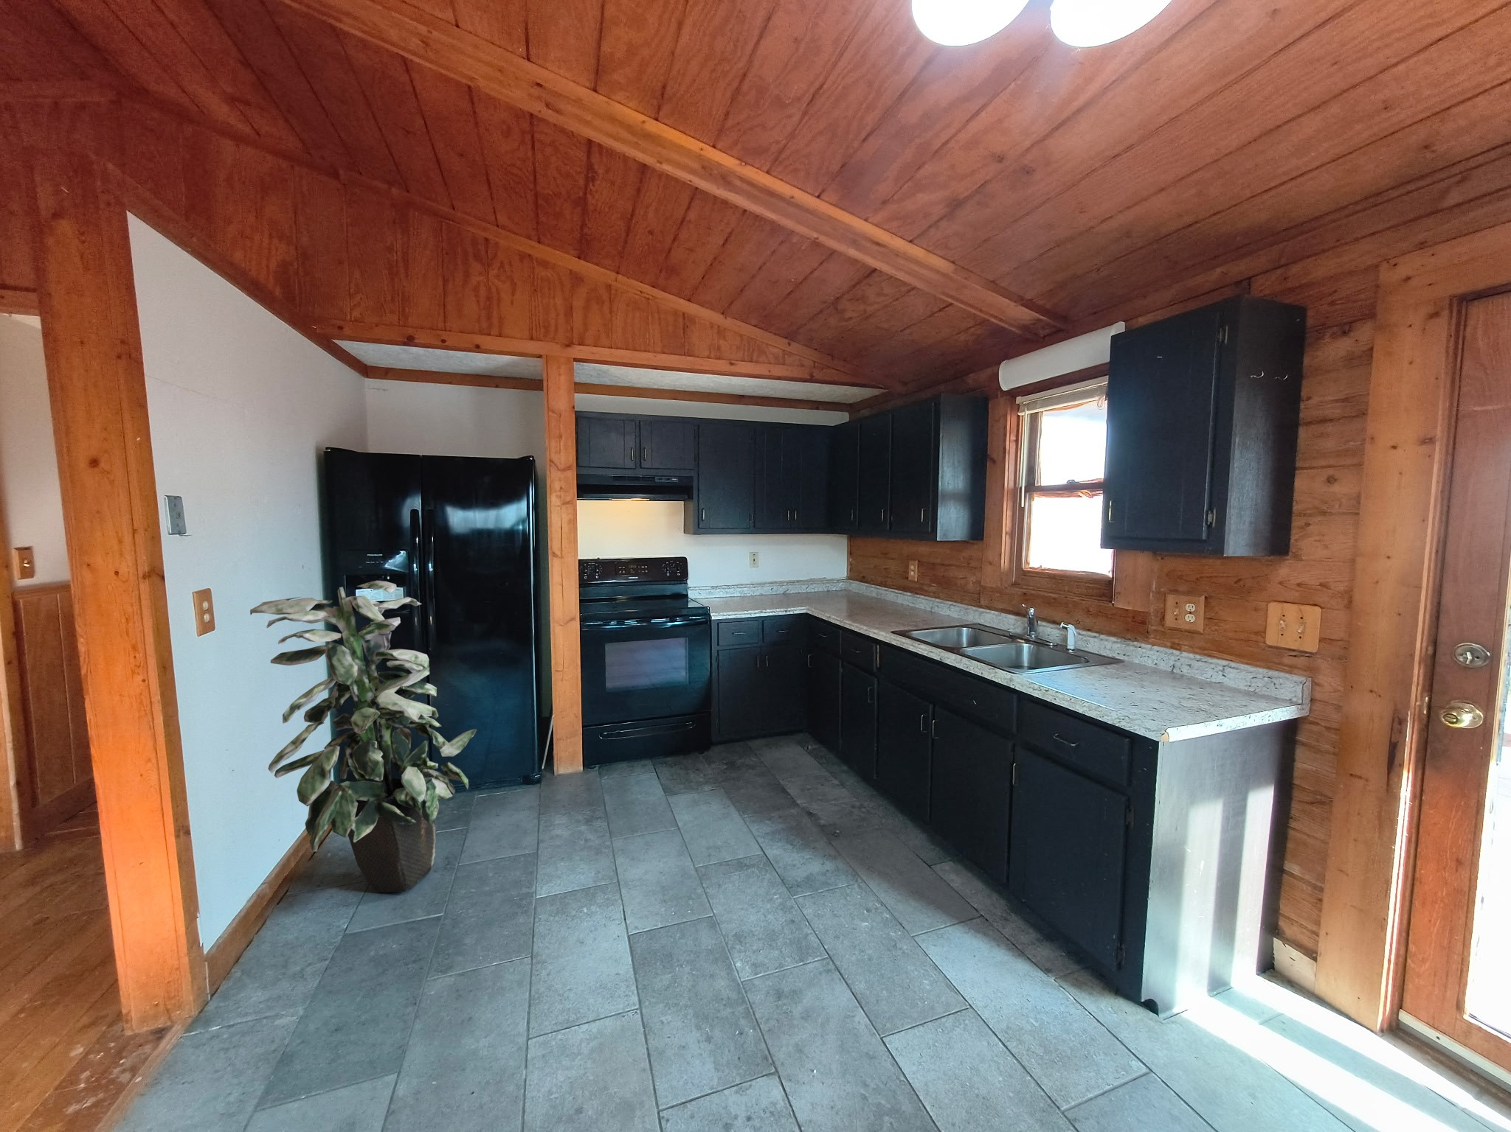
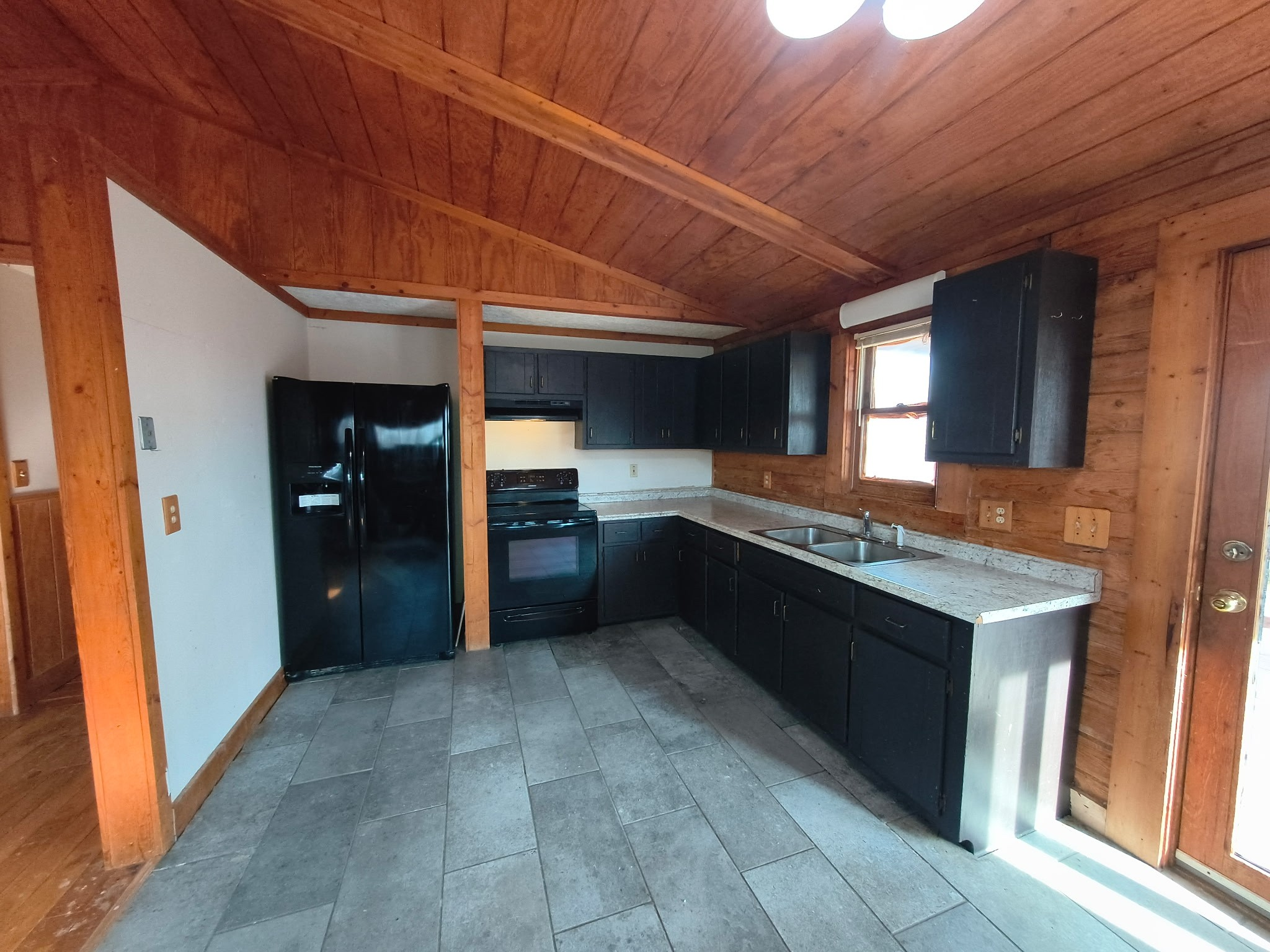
- indoor plant [250,580,477,893]
